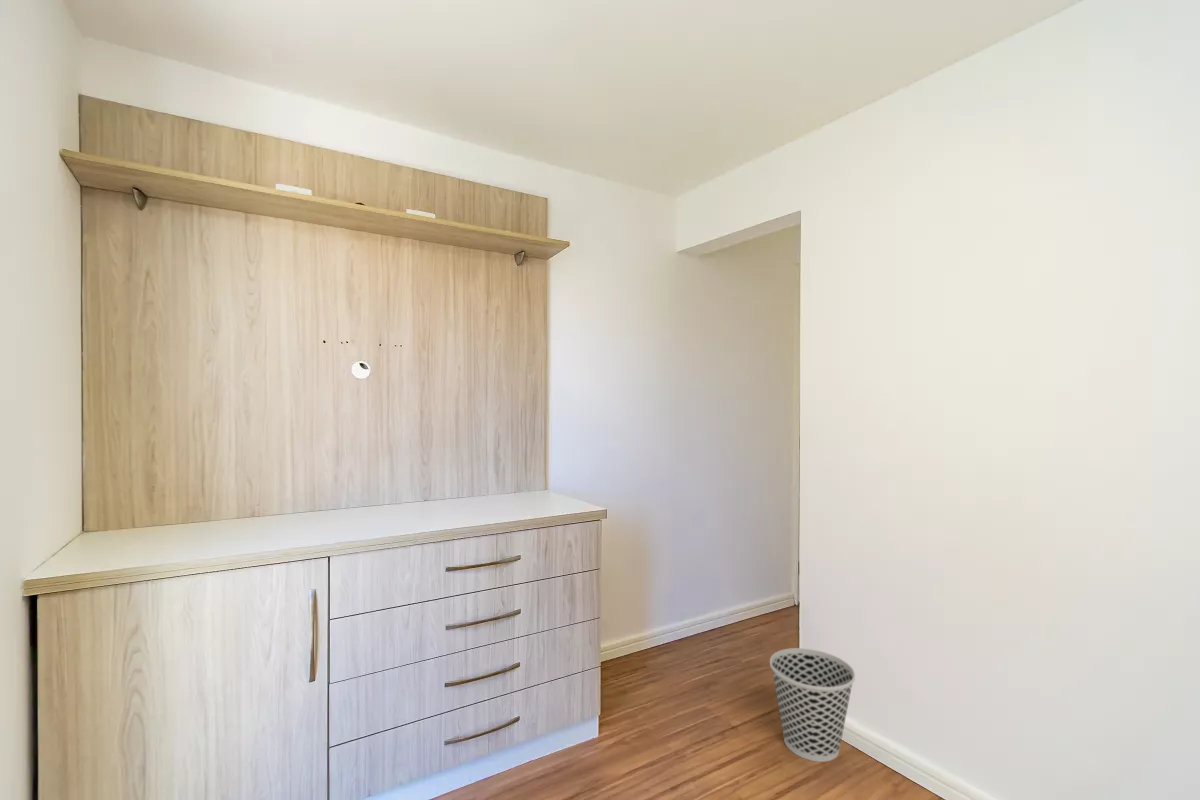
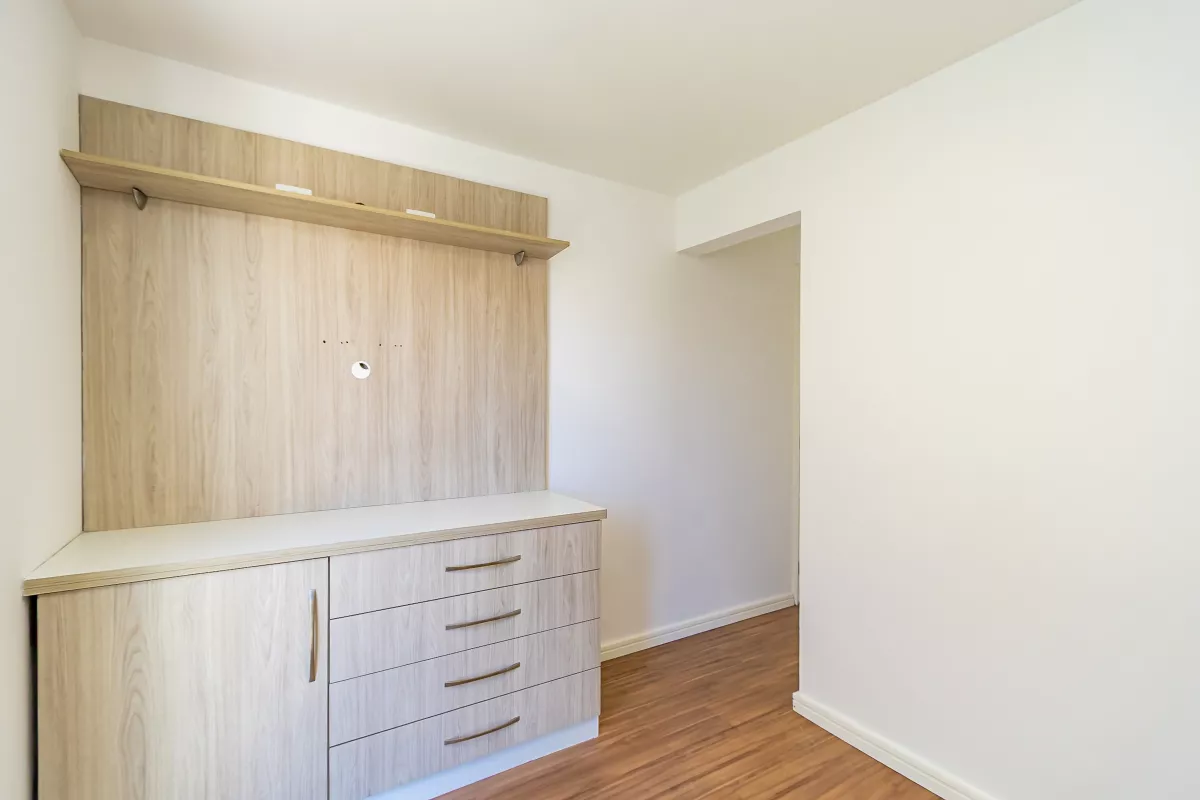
- wastebasket [769,647,856,763]
